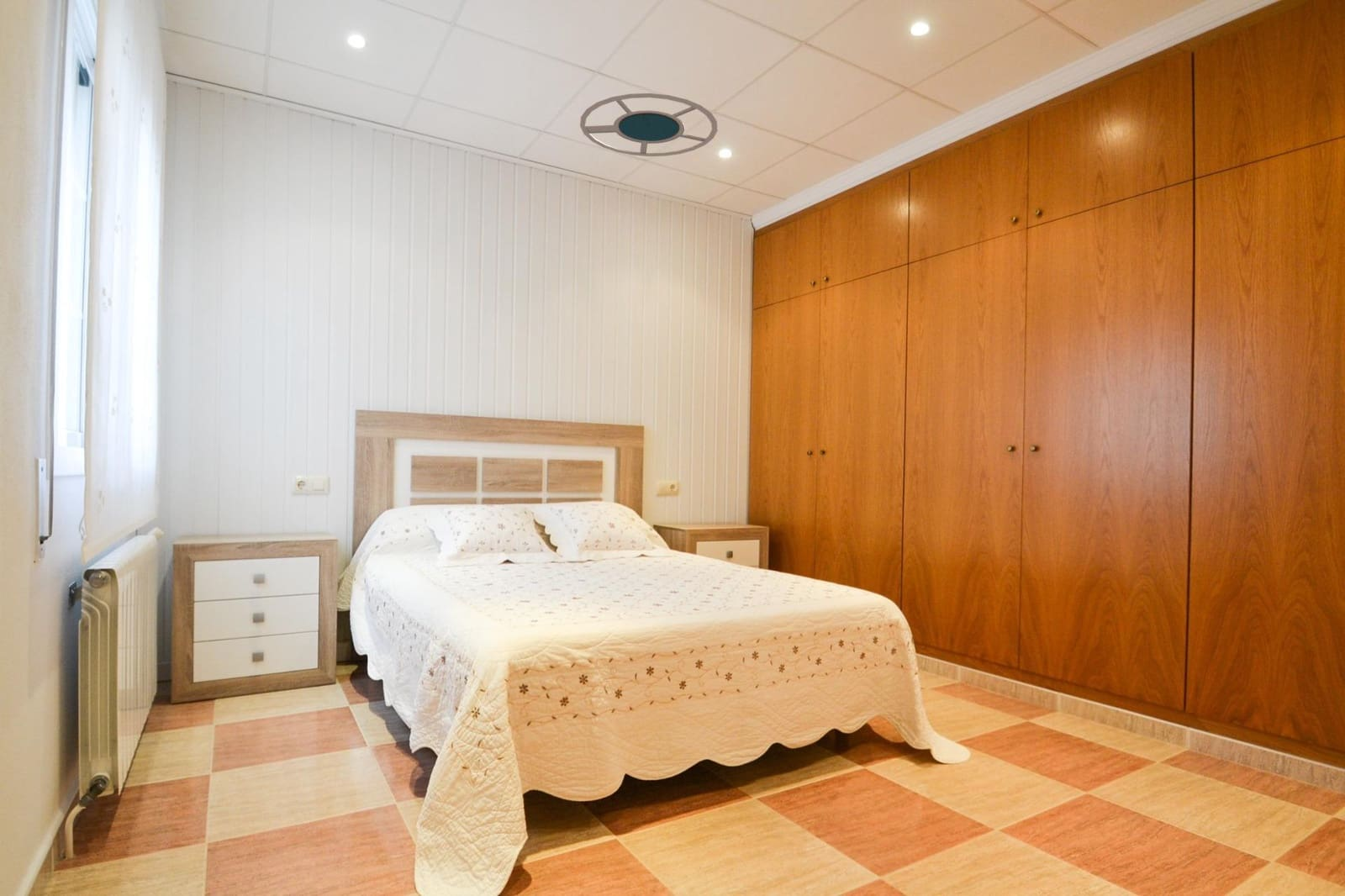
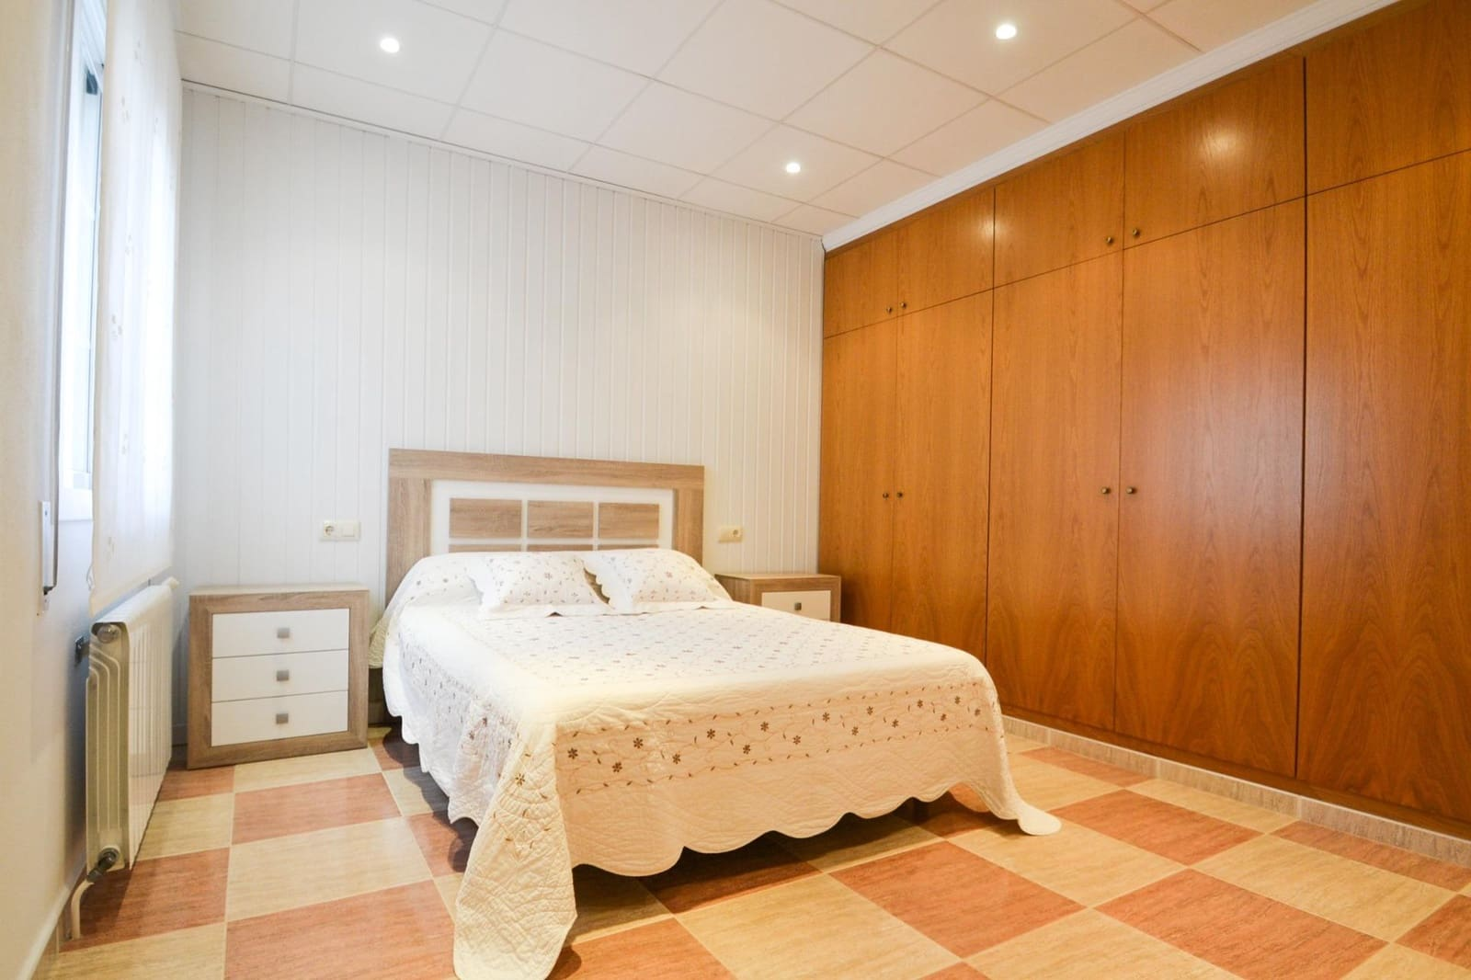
- ceiling lamp [579,92,719,157]
